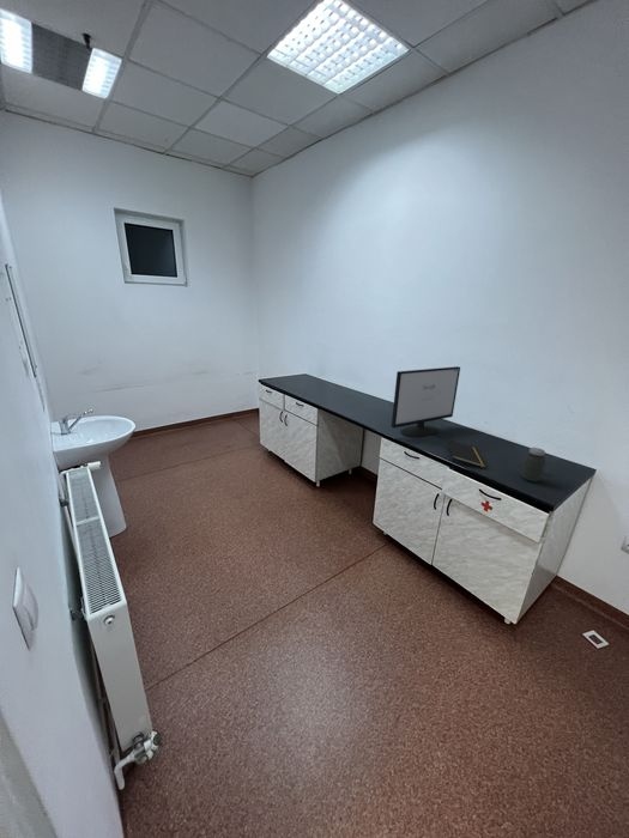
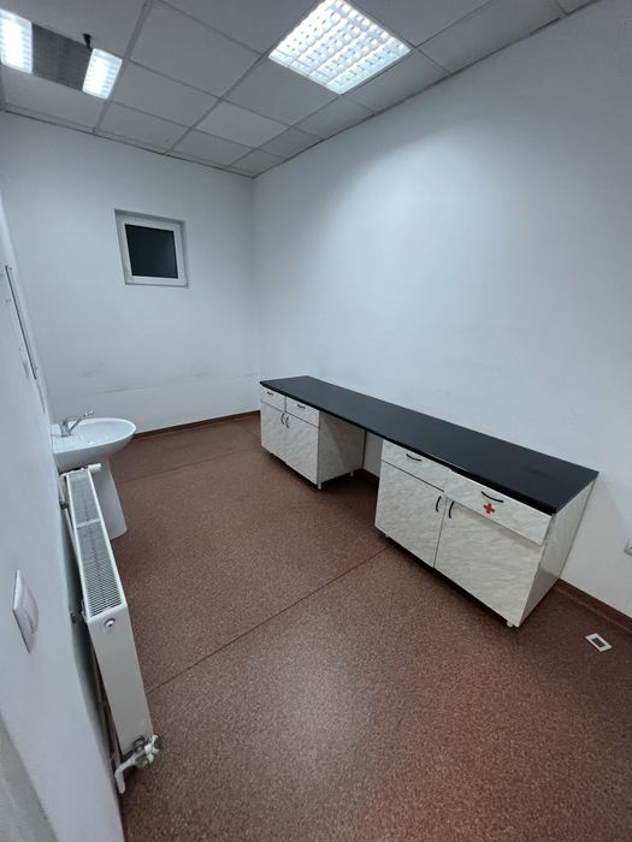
- computer monitor [391,365,461,438]
- notepad [446,438,488,469]
- jar [520,447,546,482]
